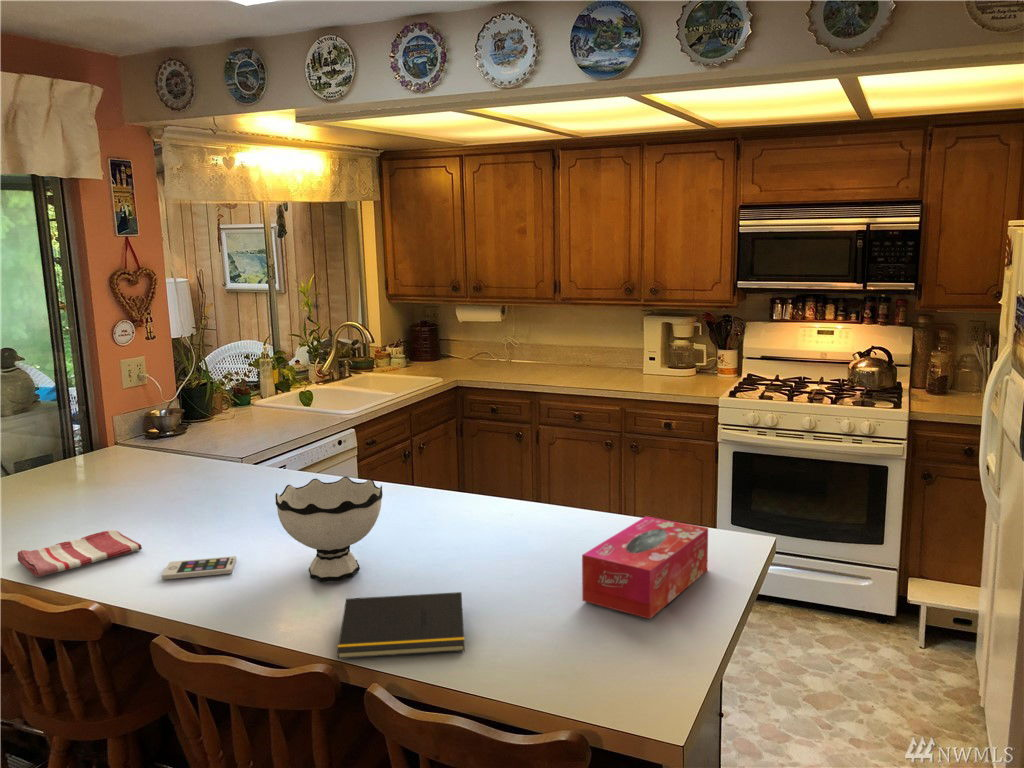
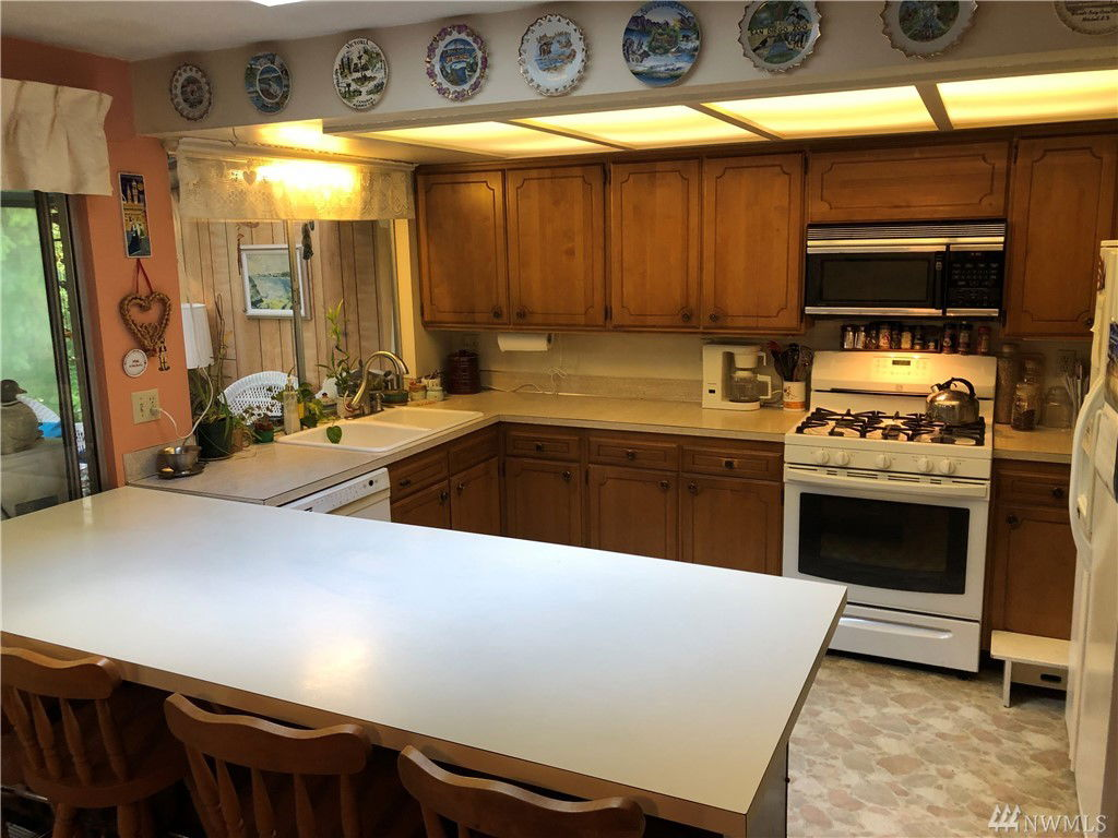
- dish towel [16,529,143,578]
- tissue box [581,515,709,620]
- notepad [336,591,466,660]
- smartphone [161,555,238,581]
- bowl [274,475,383,583]
